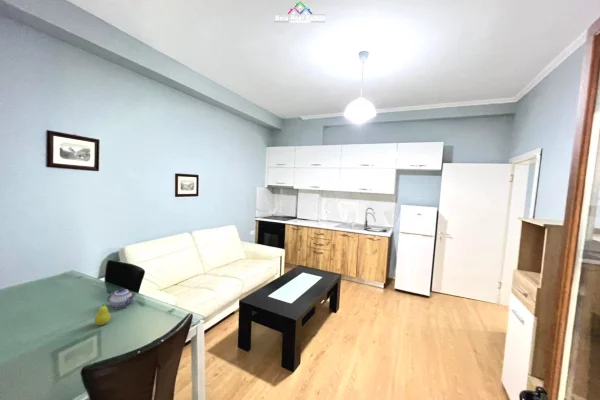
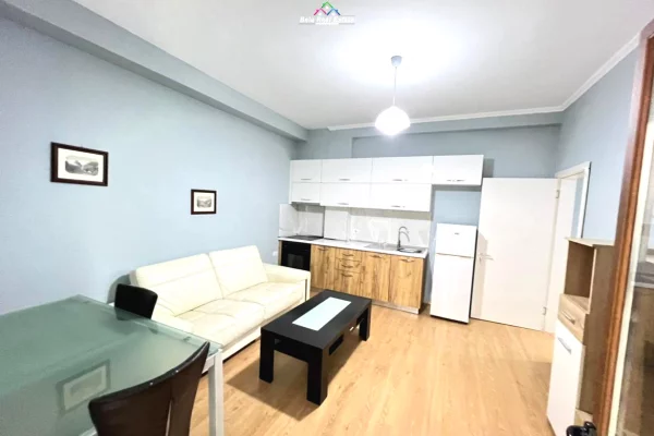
- teapot [106,287,137,310]
- fruit [93,305,112,326]
